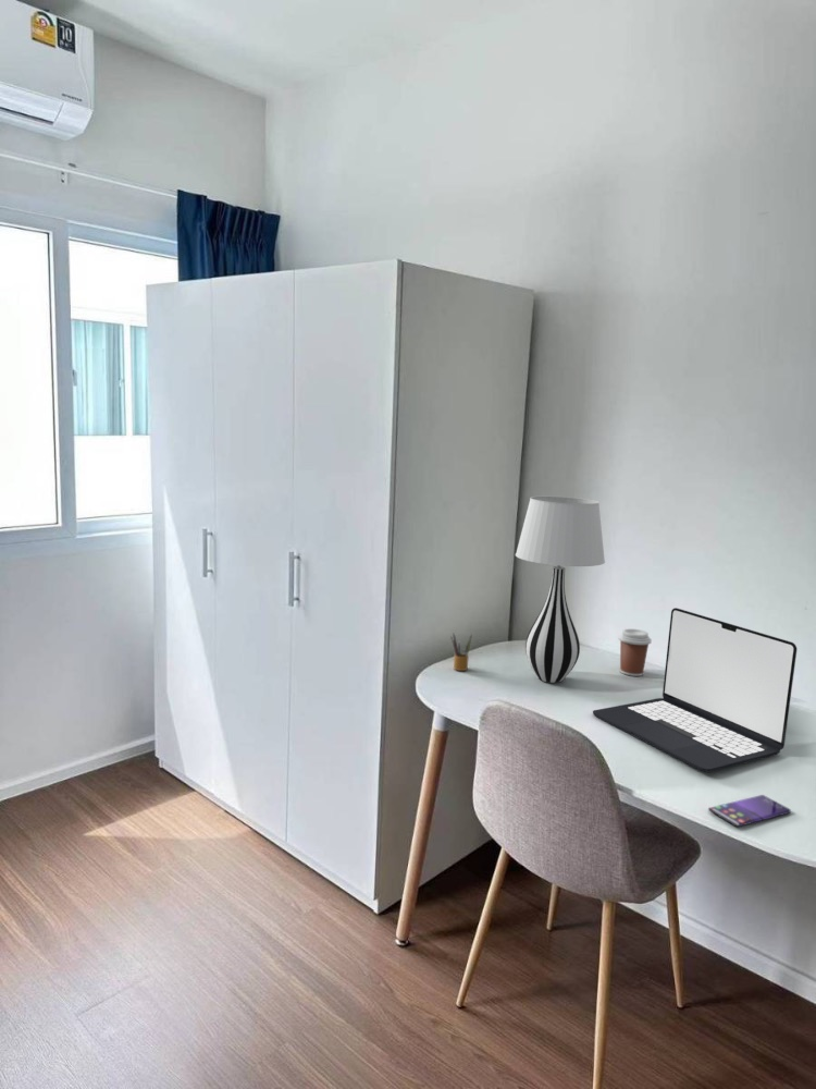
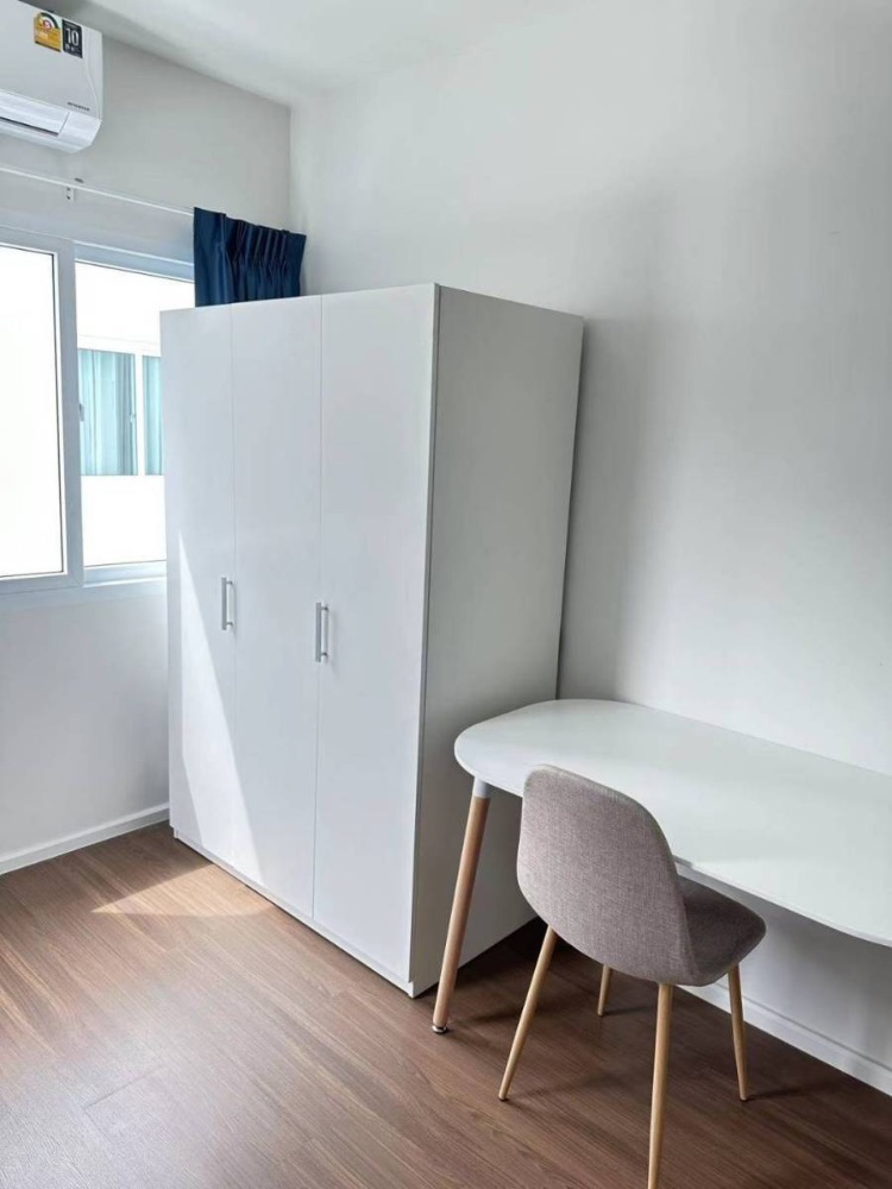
- table lamp [515,495,606,684]
- coffee cup [617,627,653,677]
- pencil box [449,633,473,672]
- laptop [592,607,798,773]
- smartphone [707,794,792,828]
